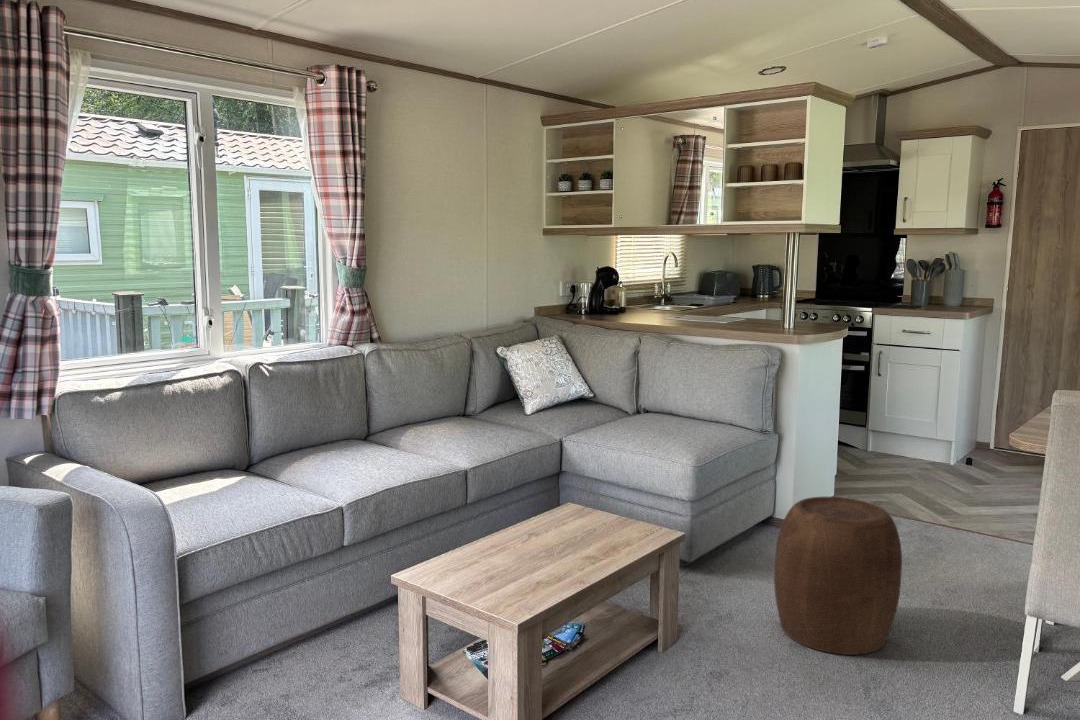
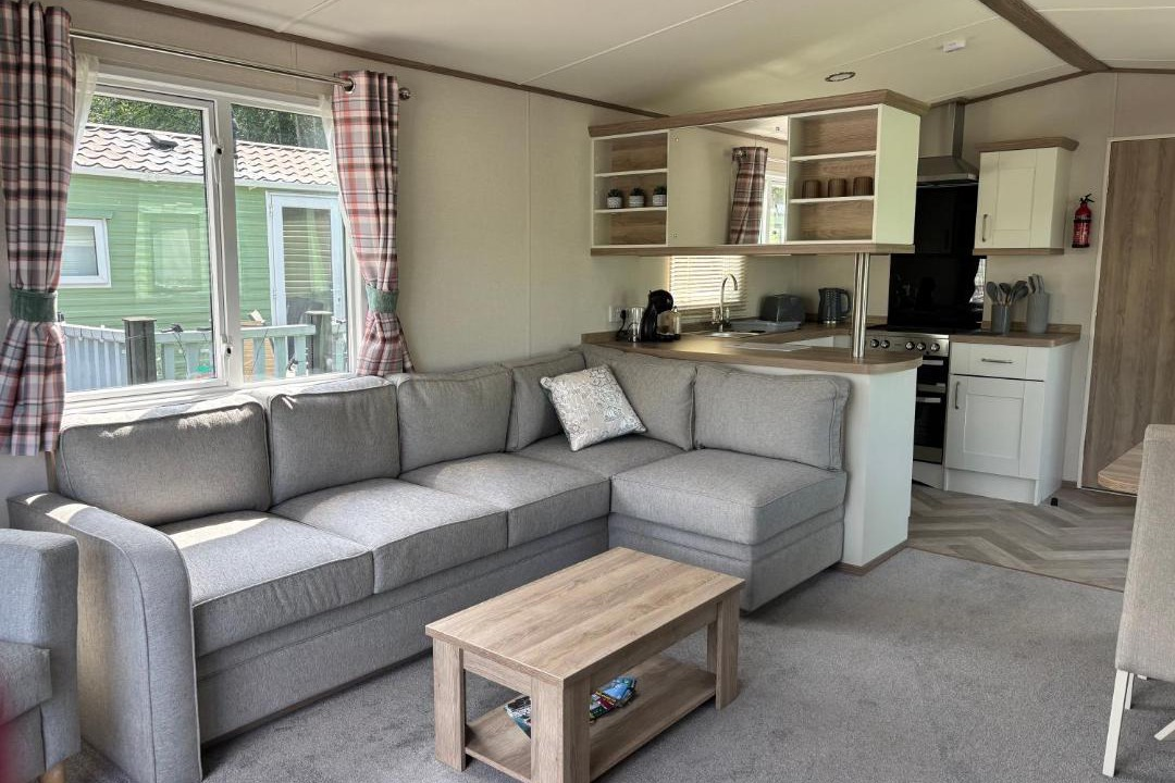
- stool [773,496,903,656]
